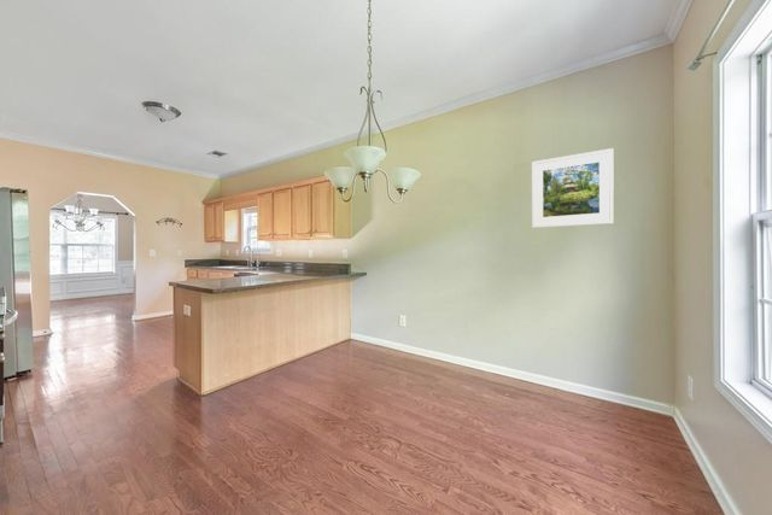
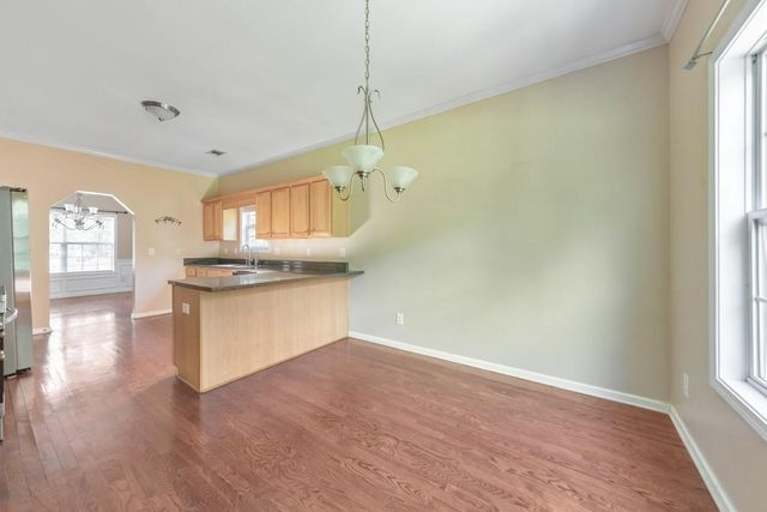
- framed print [531,147,615,229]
